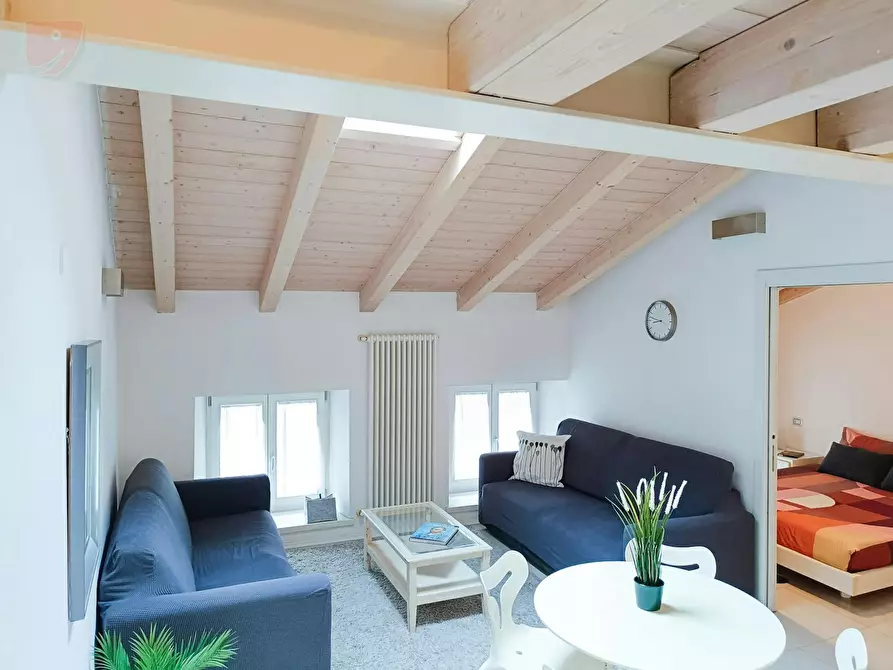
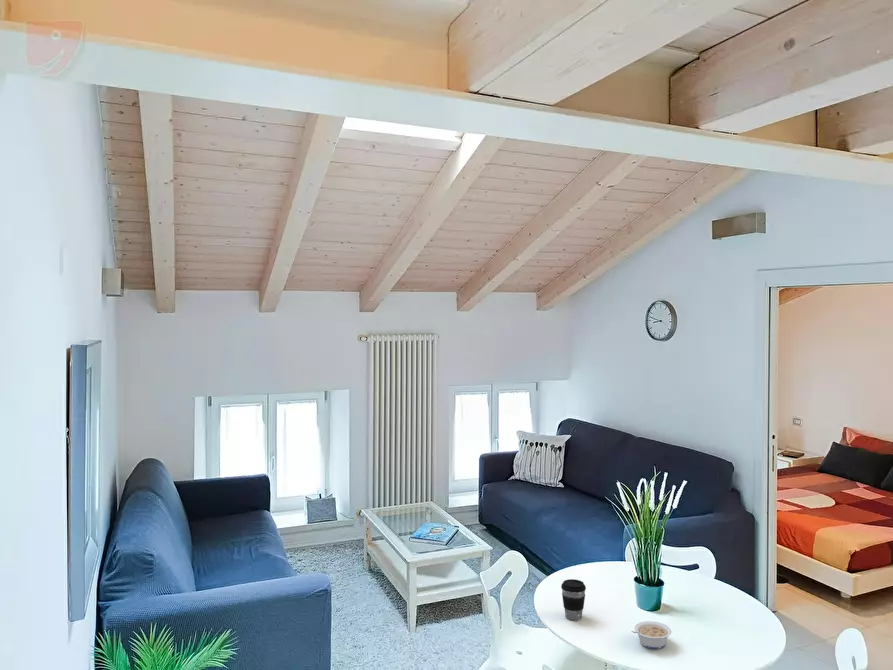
+ legume [631,620,672,650]
+ coffee cup [560,578,587,621]
